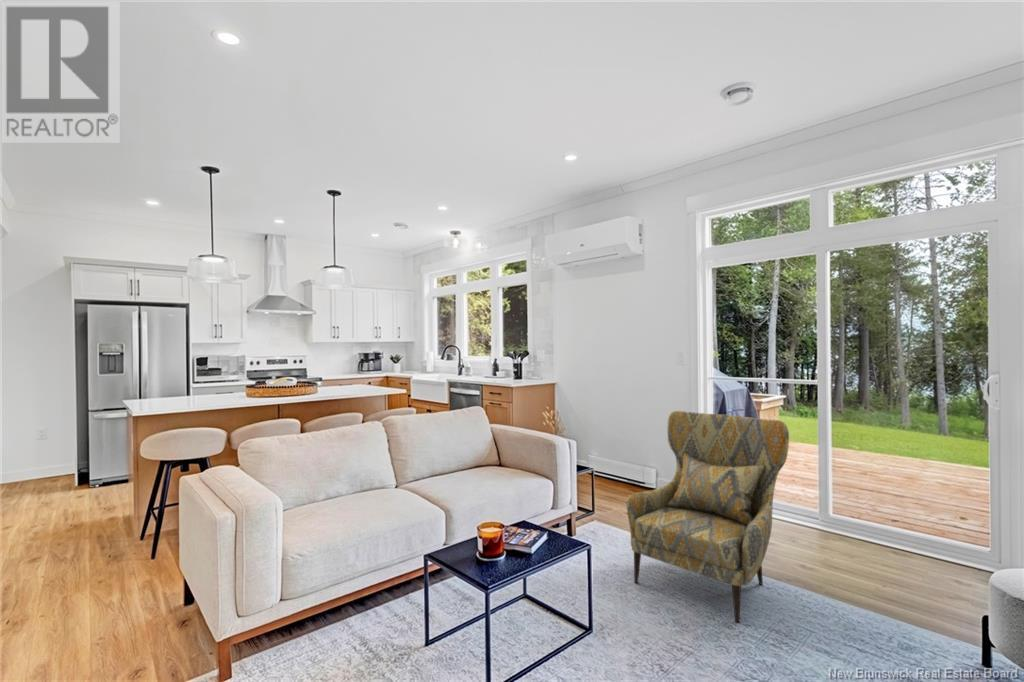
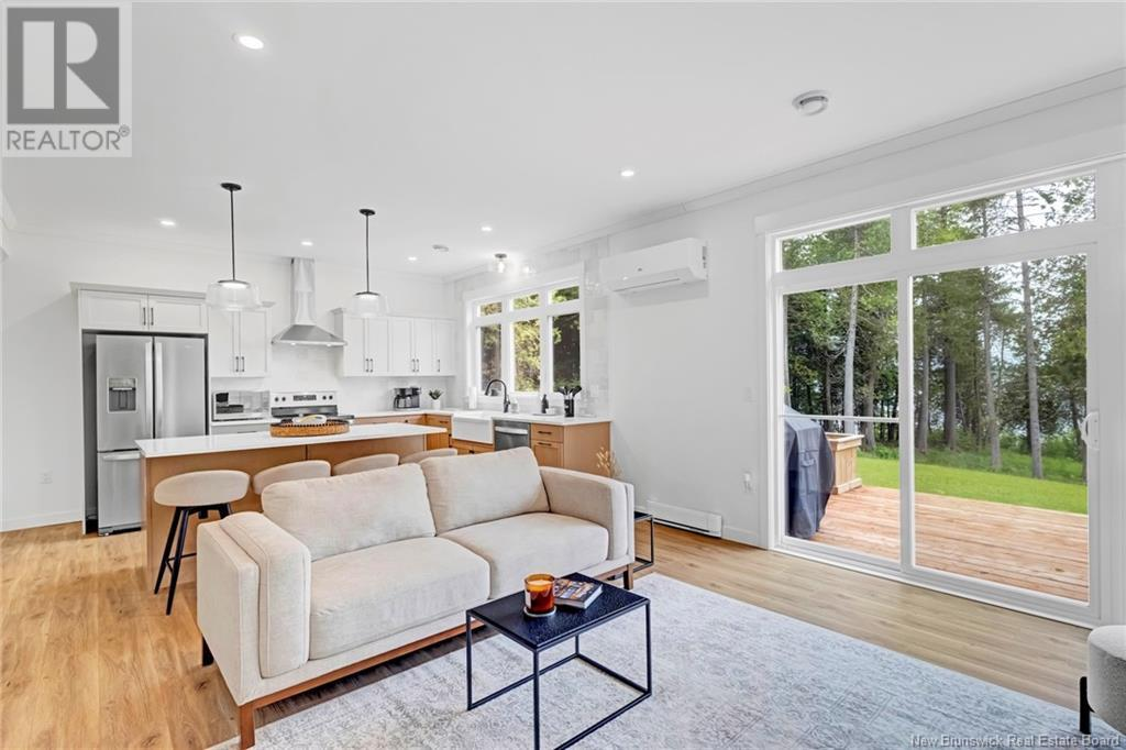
- armchair [625,410,790,623]
